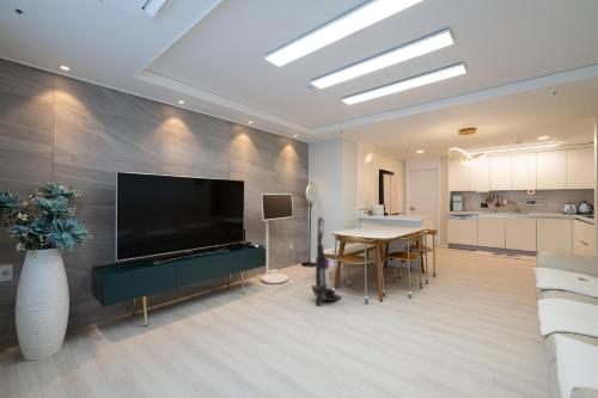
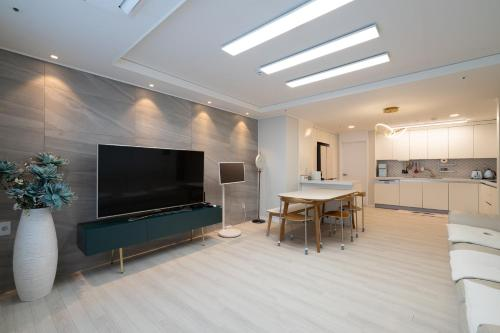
- vacuum cleaner [311,216,342,306]
